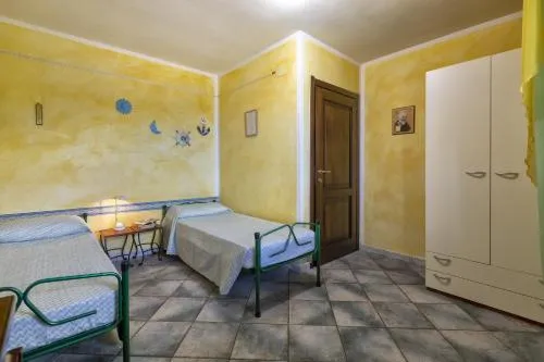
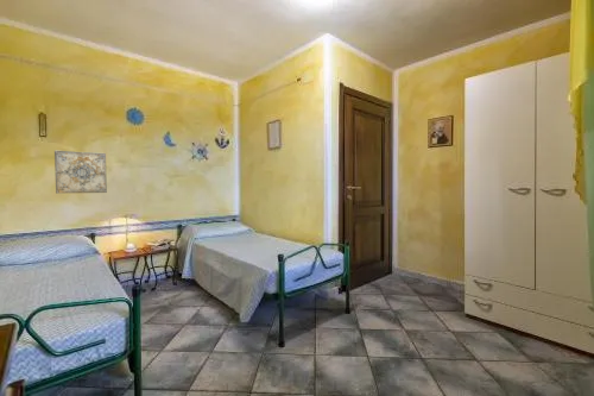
+ wall art [53,150,108,195]
